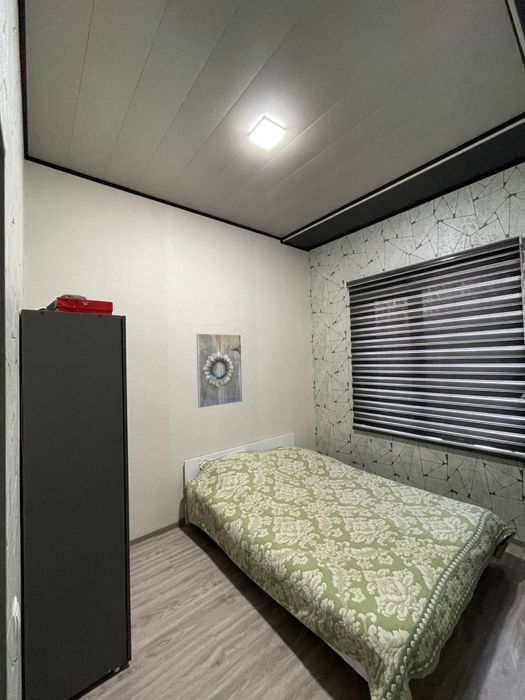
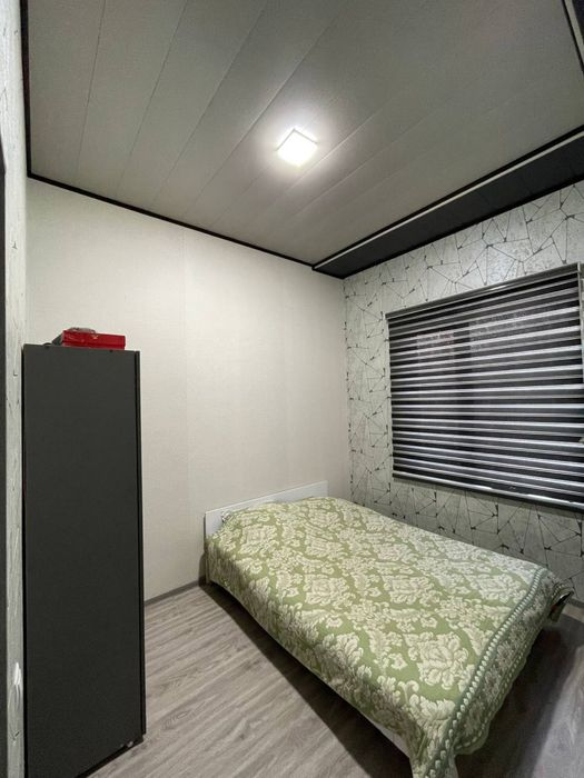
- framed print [196,332,244,409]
